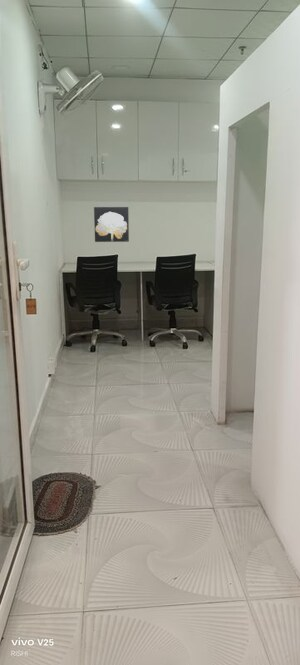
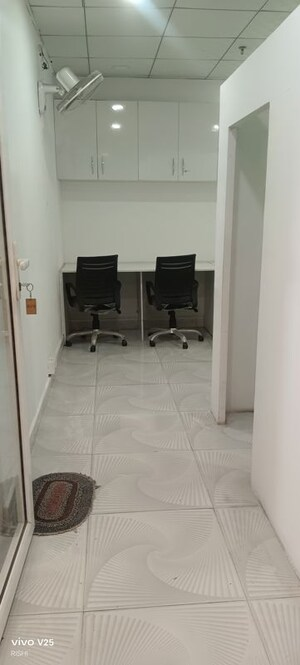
- wall art [93,206,130,243]
